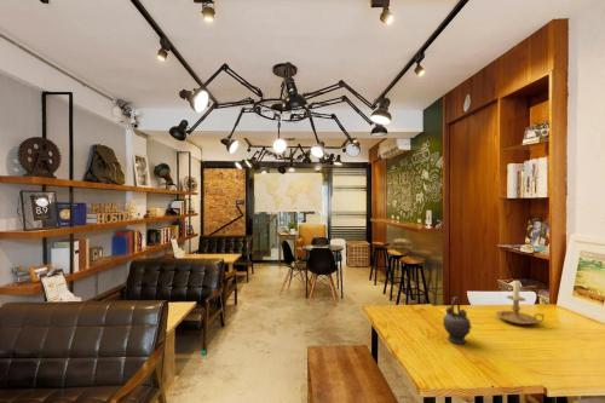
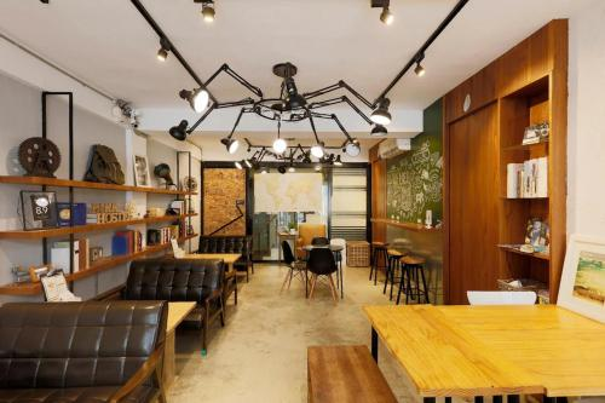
- candle holder [495,278,546,326]
- teapot [442,295,473,345]
